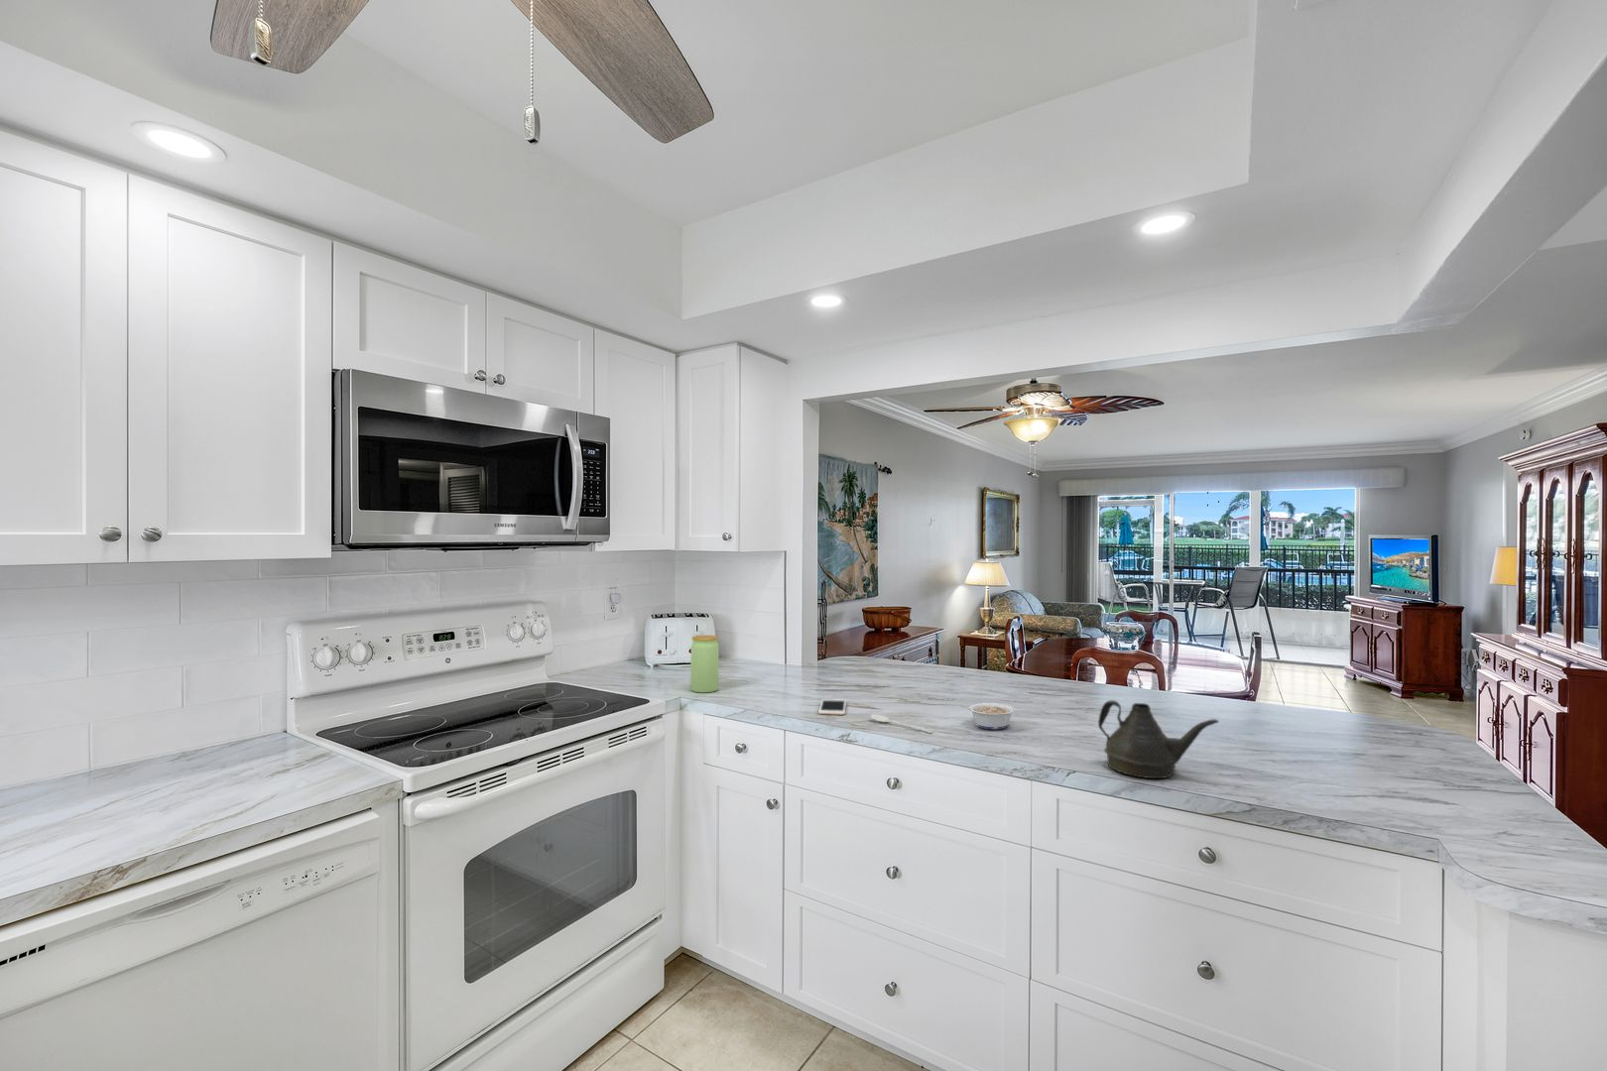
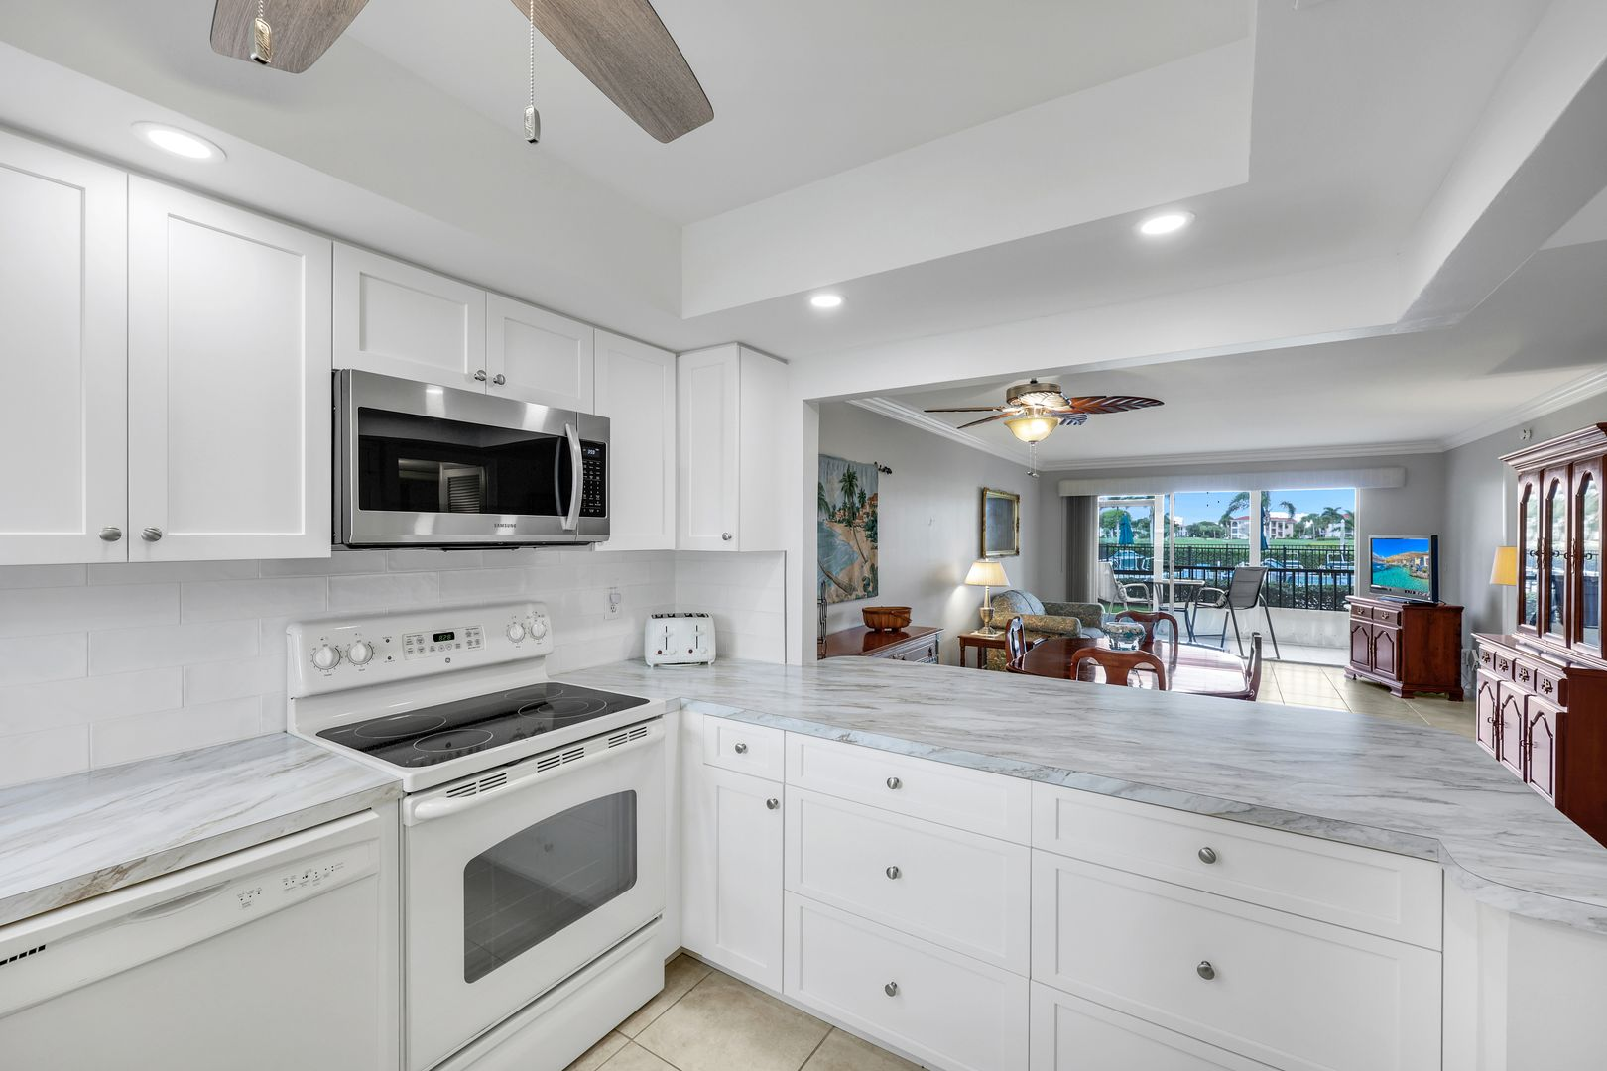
- stirrer [870,714,934,734]
- jar [690,635,719,693]
- cell phone [818,698,848,716]
- legume [959,702,1016,730]
- teapot [1098,699,1220,779]
